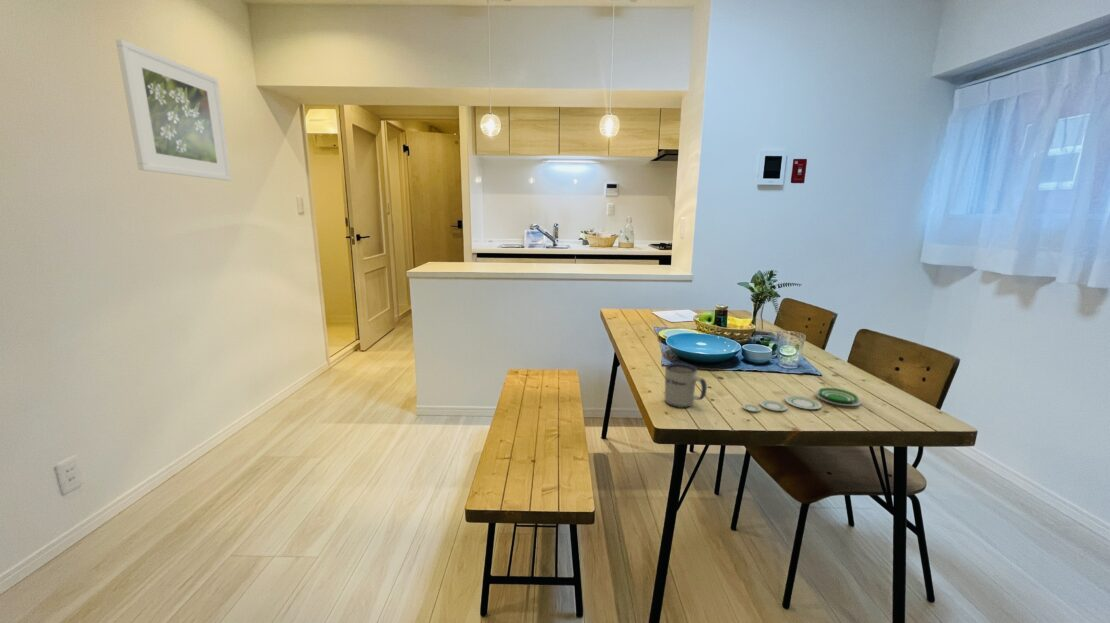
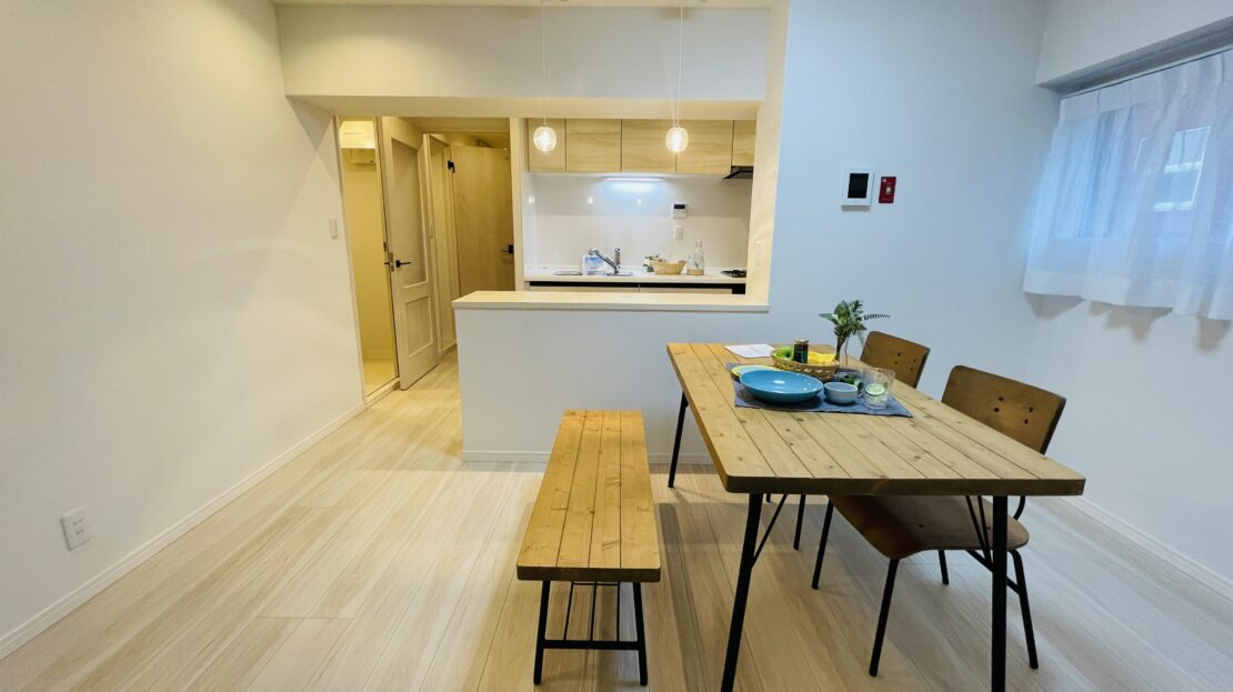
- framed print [115,38,232,182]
- mug [664,362,708,409]
- plate [741,387,863,412]
